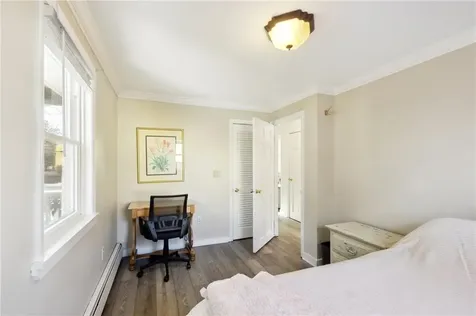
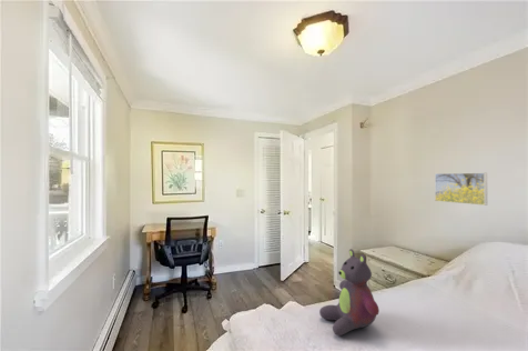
+ stuffed bear [318,248,380,337]
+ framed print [434,172,488,207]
